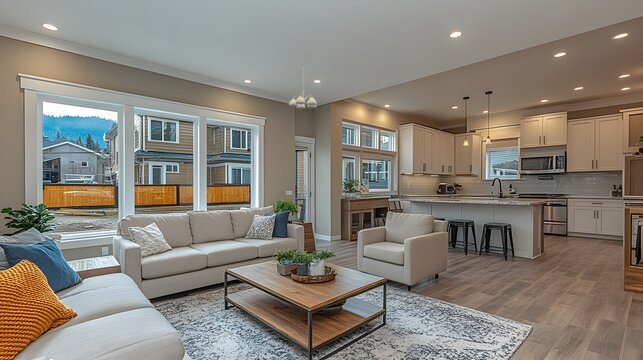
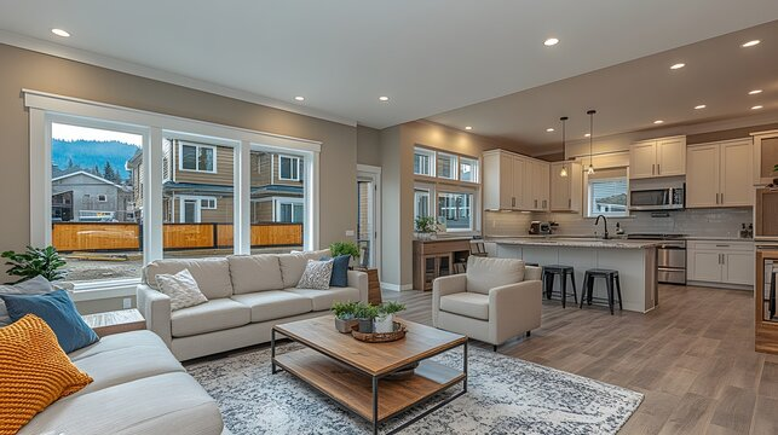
- chandelier [288,61,318,110]
